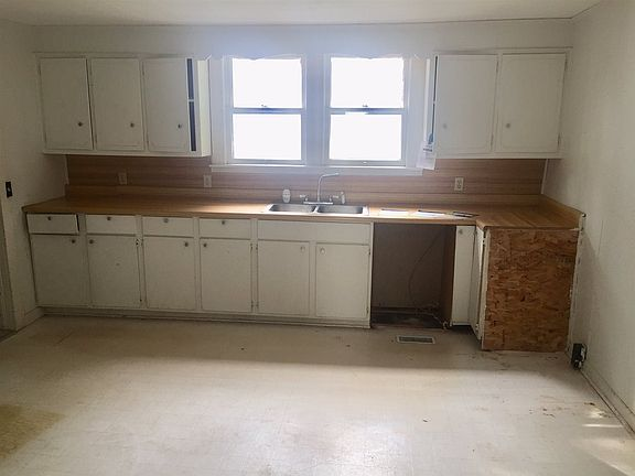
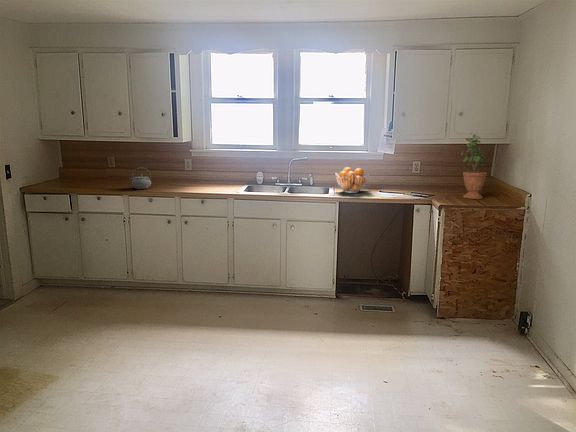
+ kettle [128,166,152,190]
+ fruit basket [334,166,370,194]
+ potted plant [460,132,488,200]
